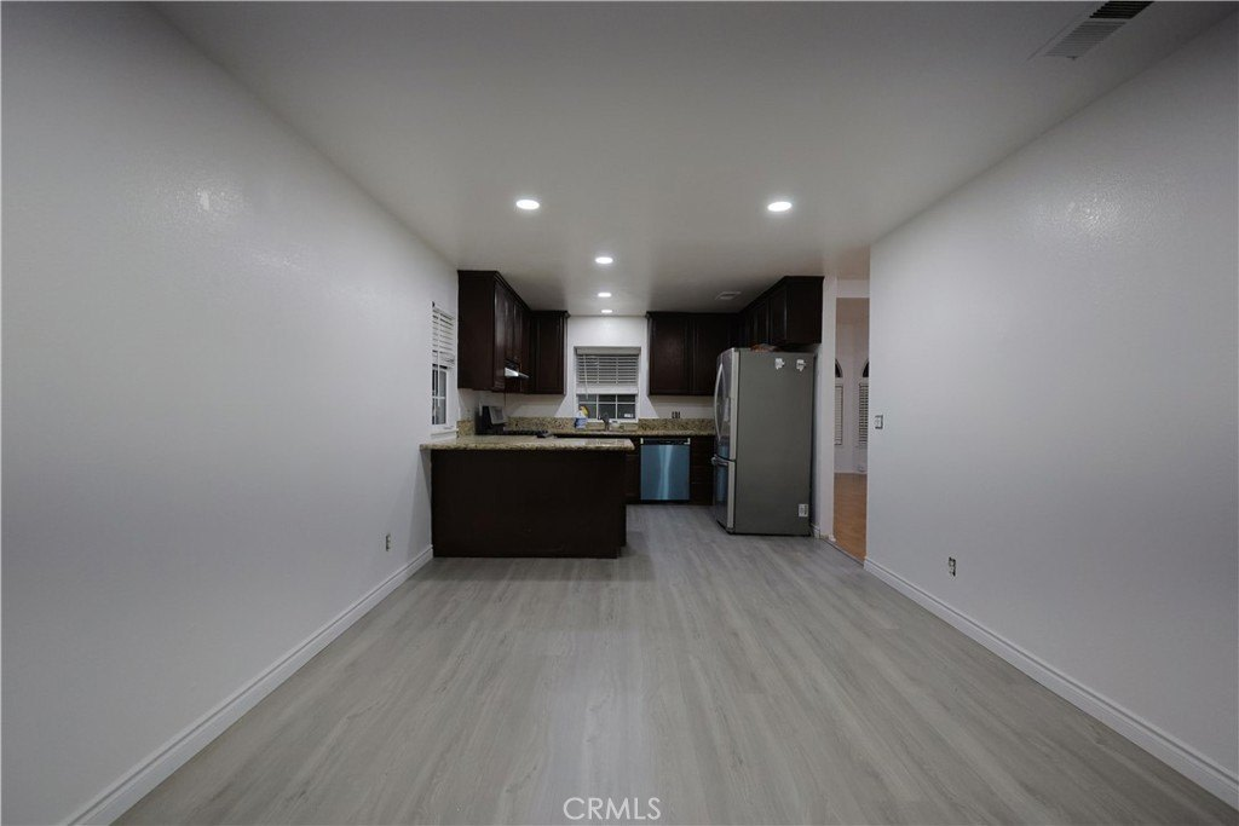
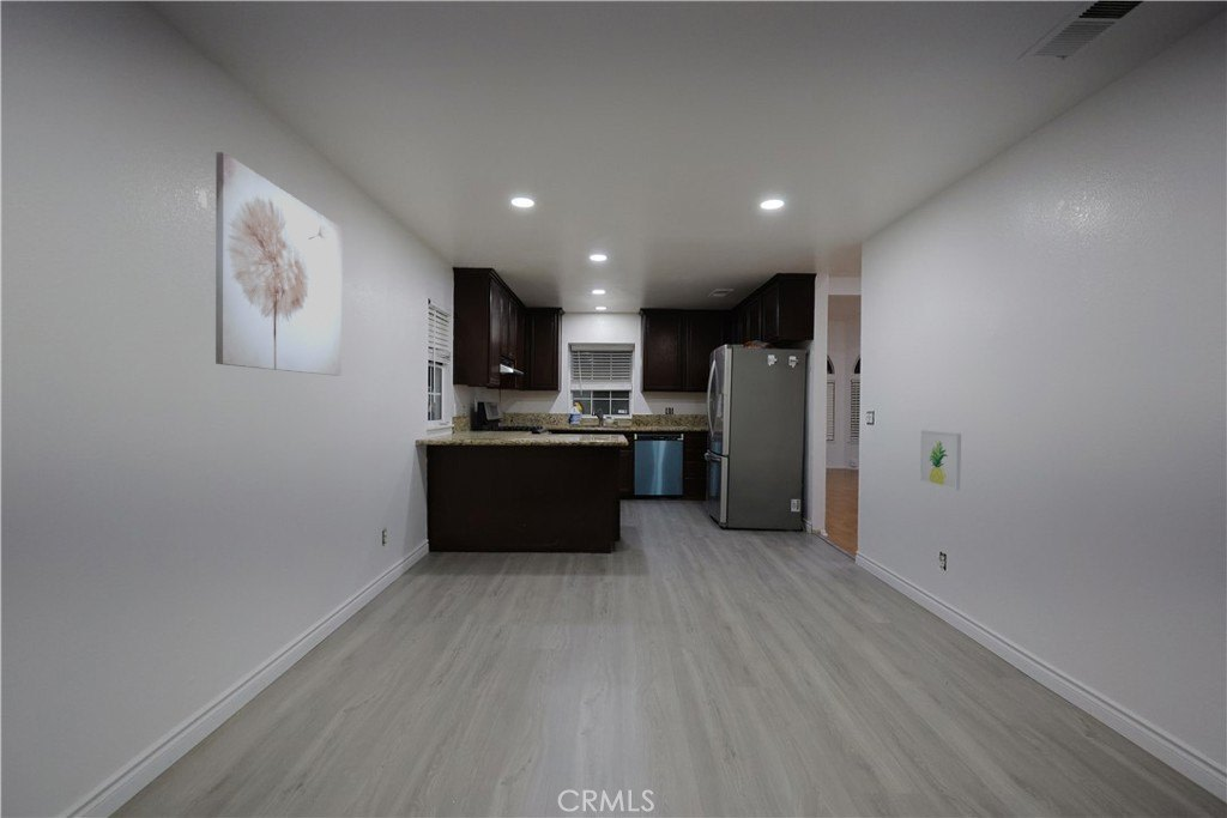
+ wall art [214,151,343,377]
+ wall art [919,430,962,492]
